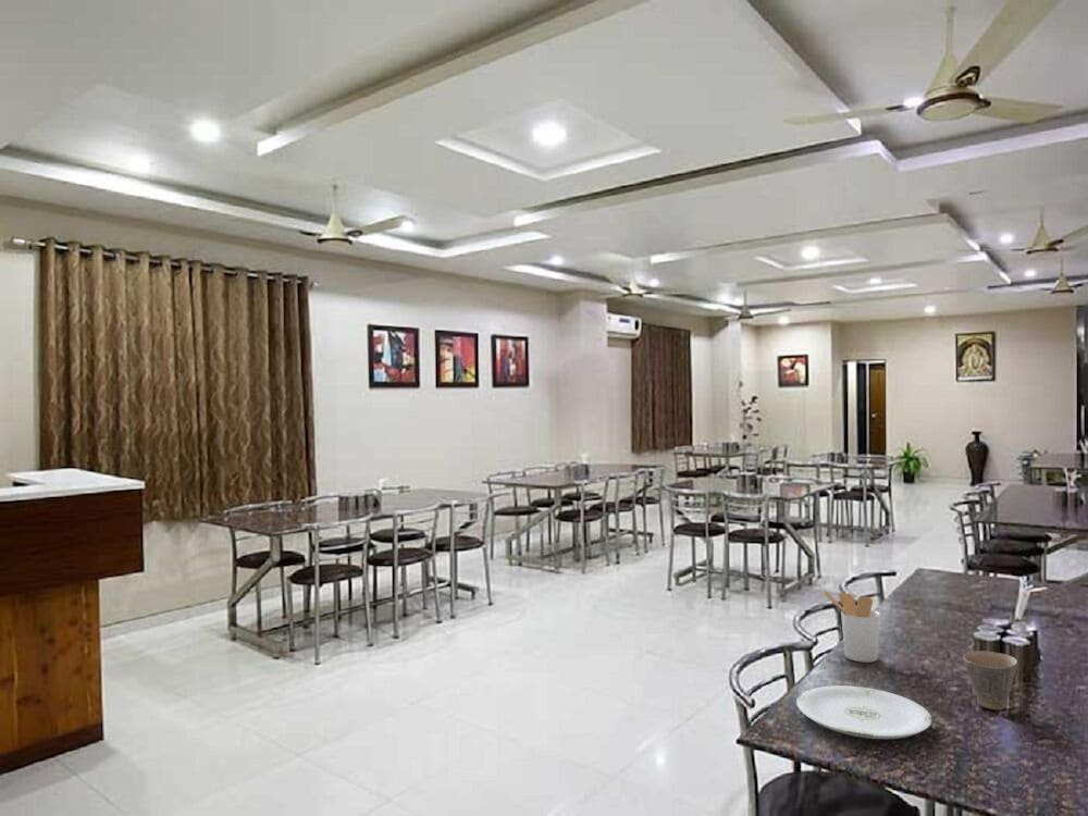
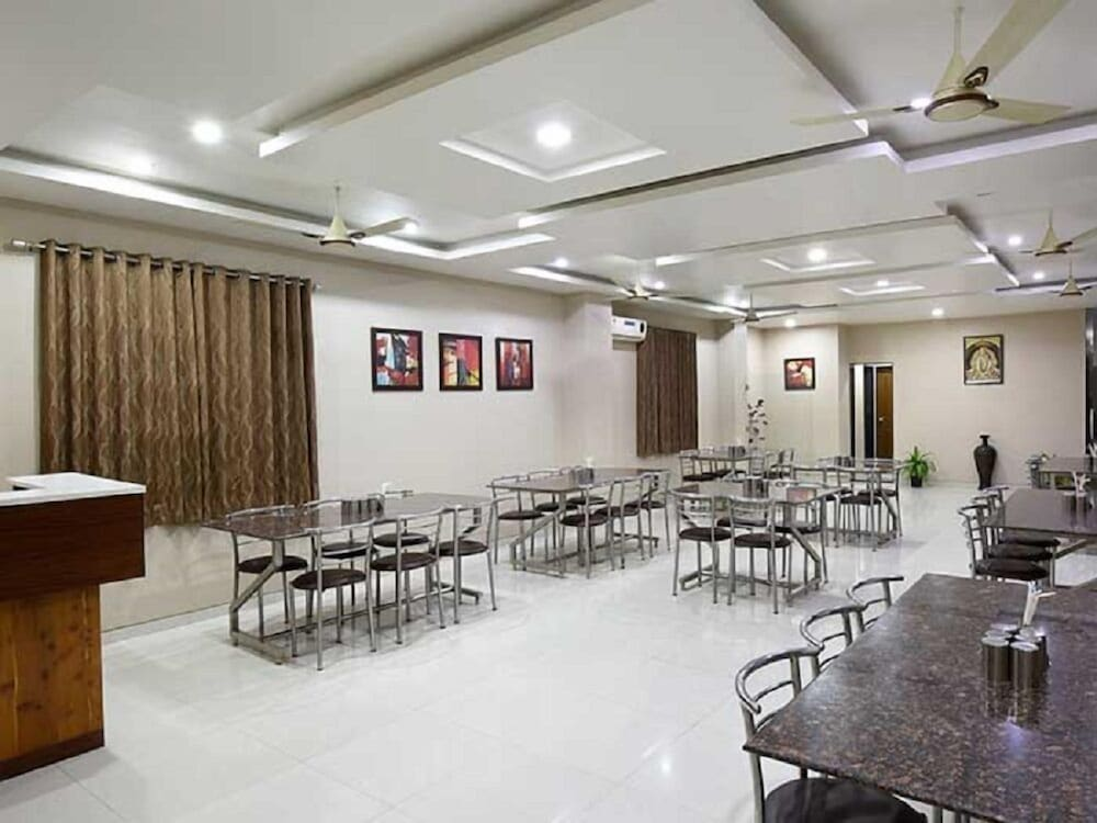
- utensil holder [823,590,881,664]
- plate [795,684,934,740]
- cup [962,650,1018,710]
